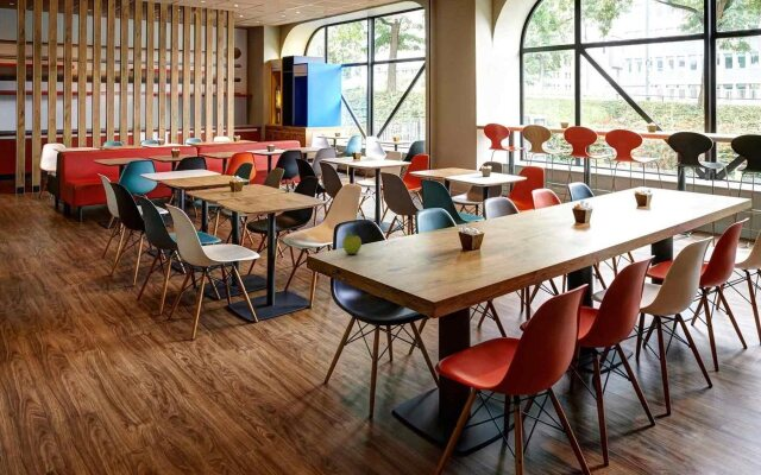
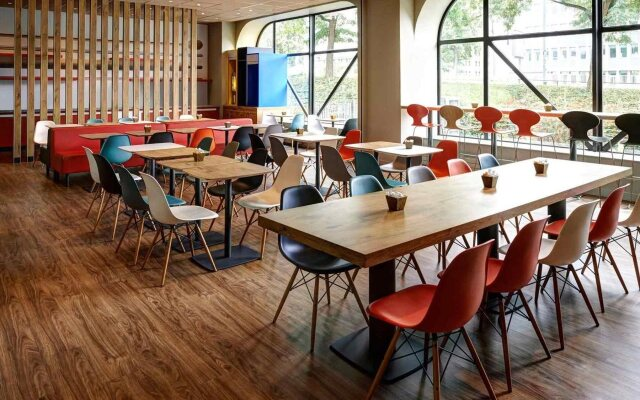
- fruit [341,230,363,255]
